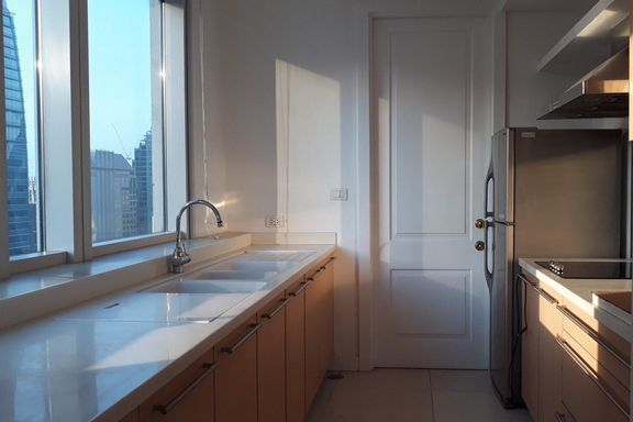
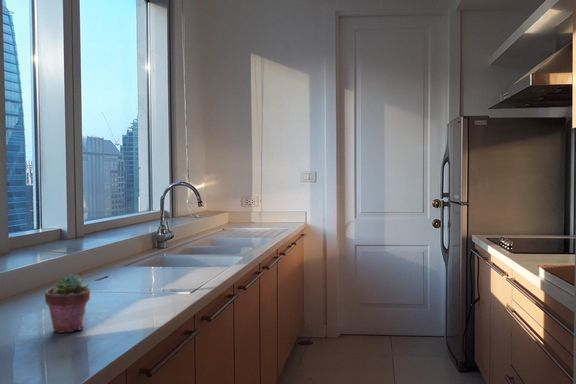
+ potted succulent [44,273,91,334]
